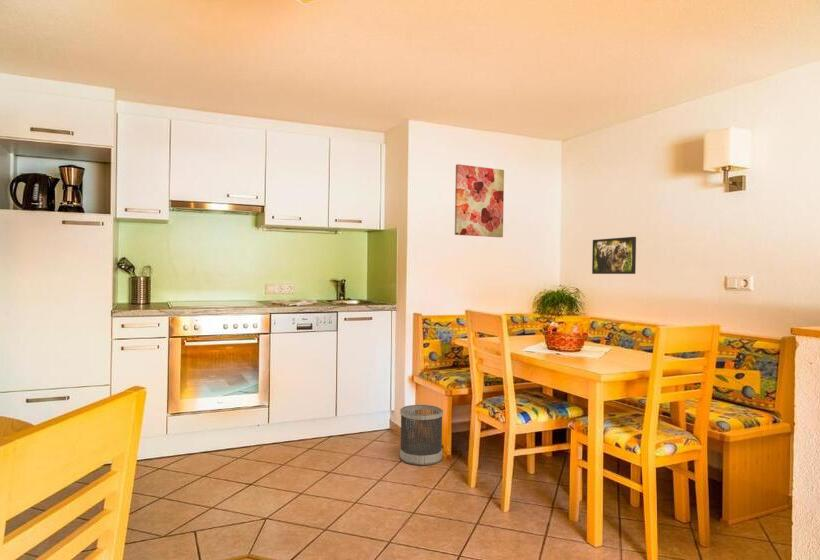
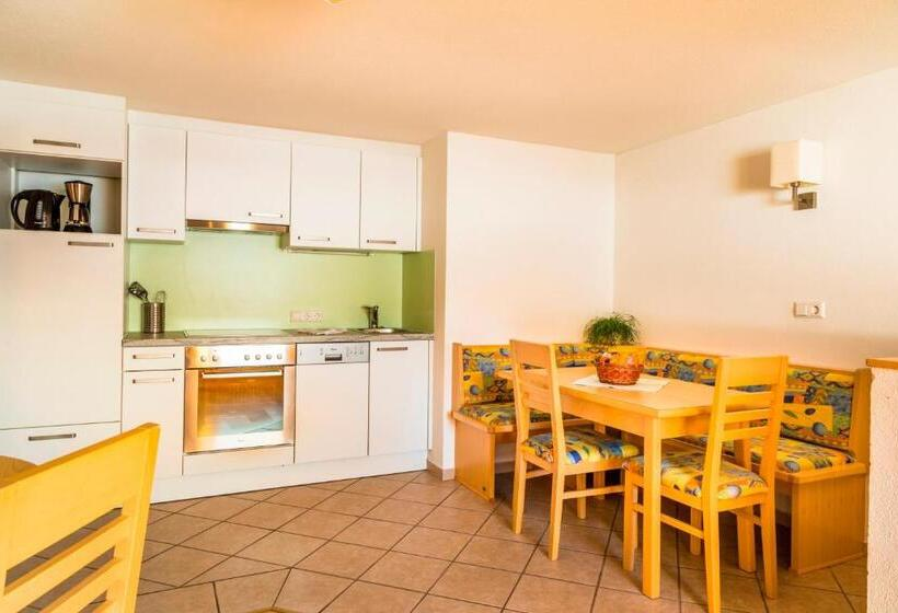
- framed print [591,236,637,275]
- wastebasket [399,404,444,466]
- wall art [454,163,505,238]
